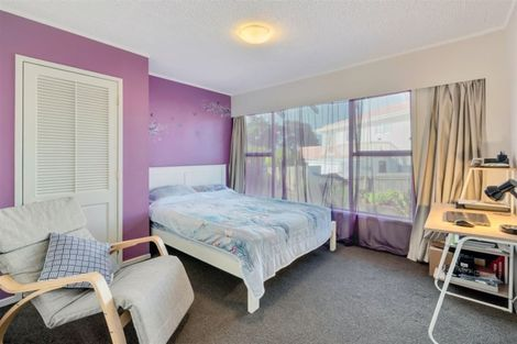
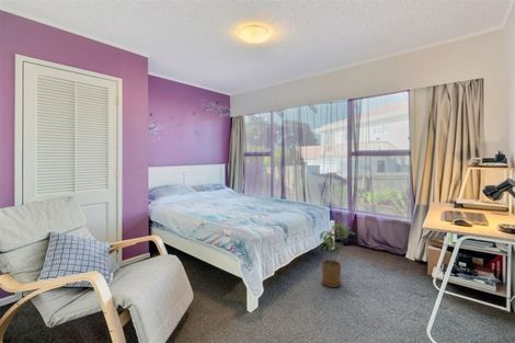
+ house plant [318,222,357,288]
